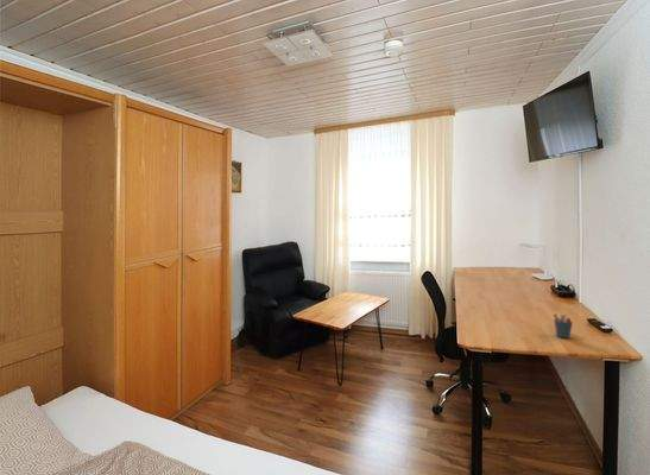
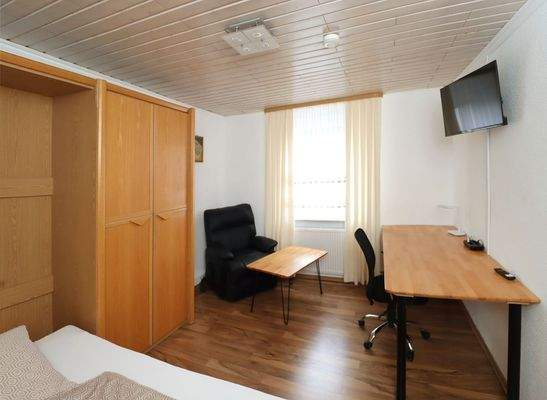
- pen holder [553,312,574,340]
